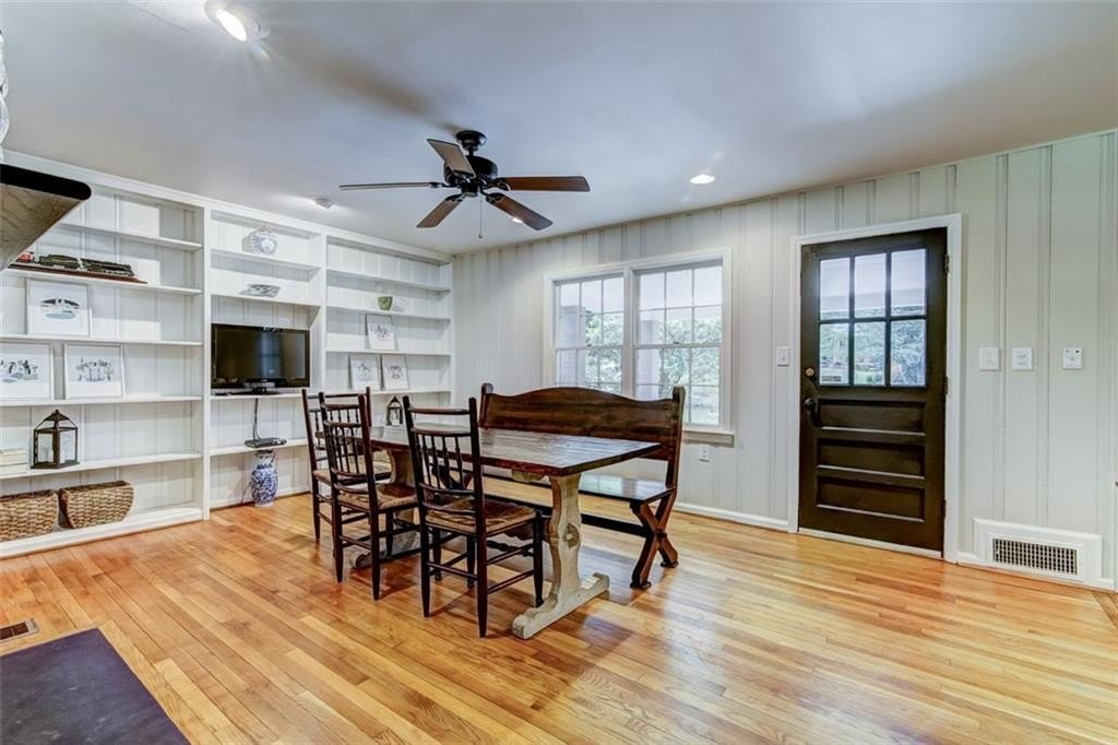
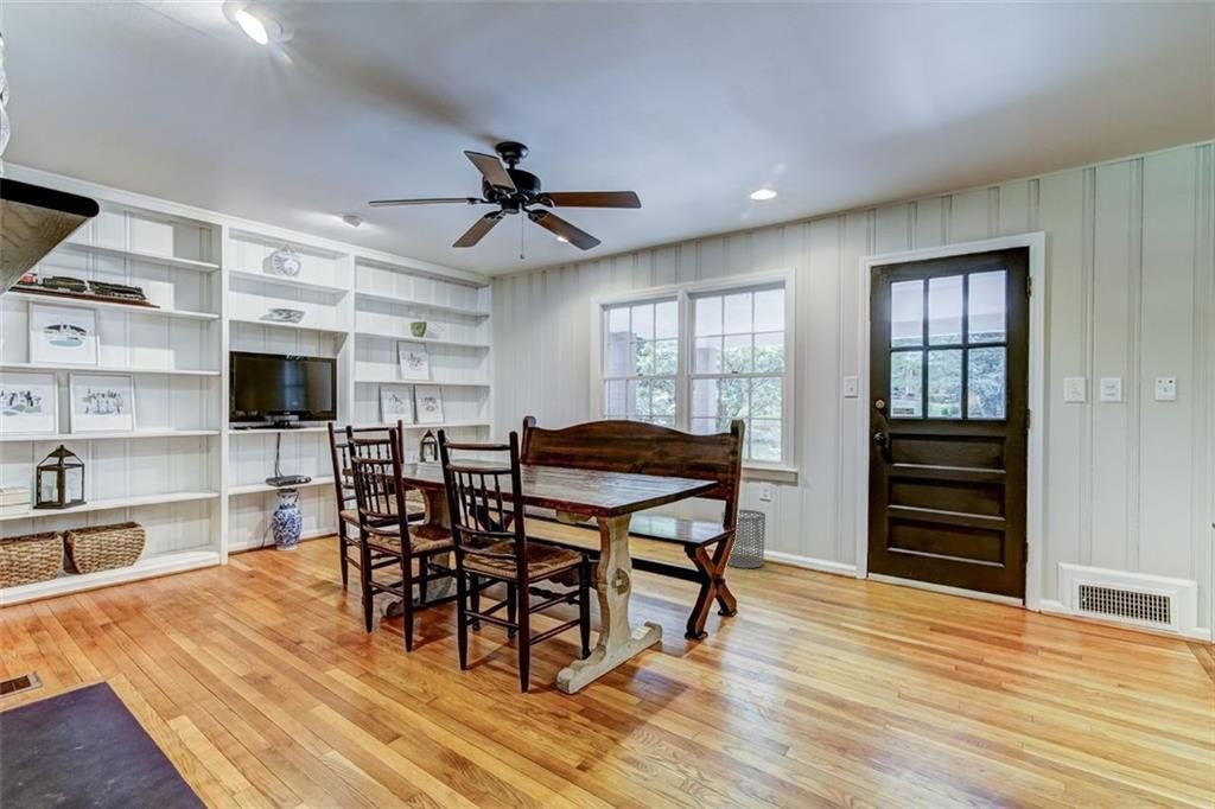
+ waste bin [720,509,766,569]
